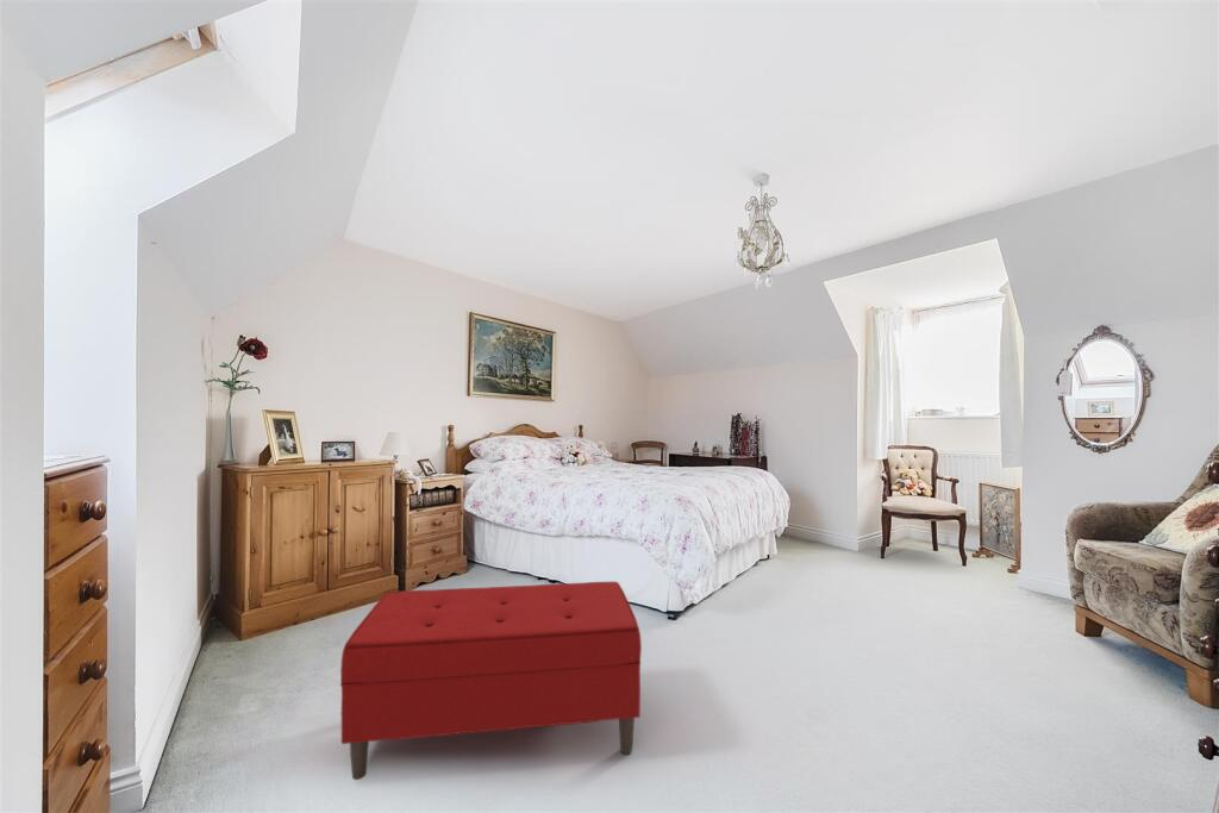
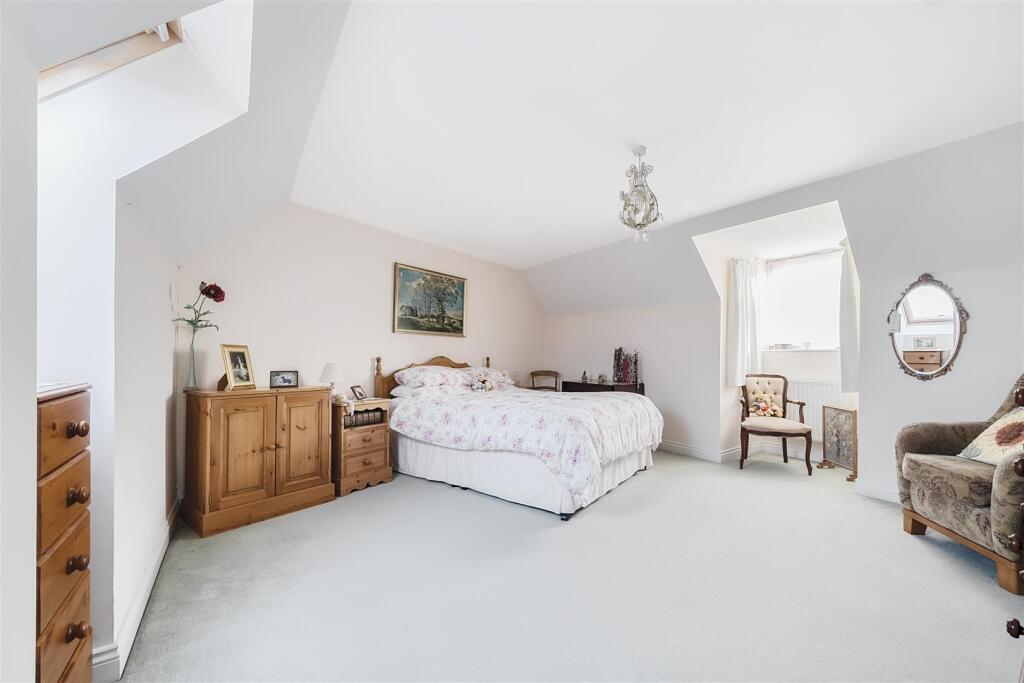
- bench [339,581,643,781]
